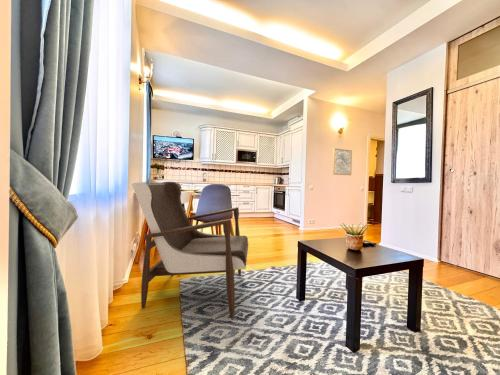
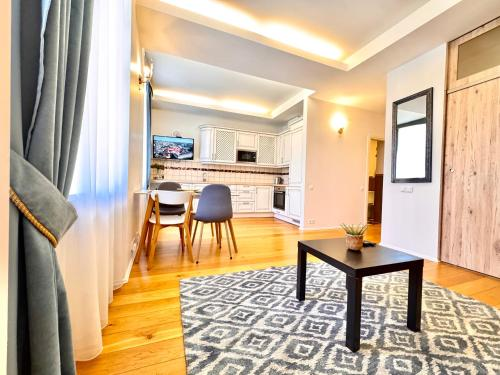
- wall art [331,147,353,176]
- armchair [131,181,249,318]
